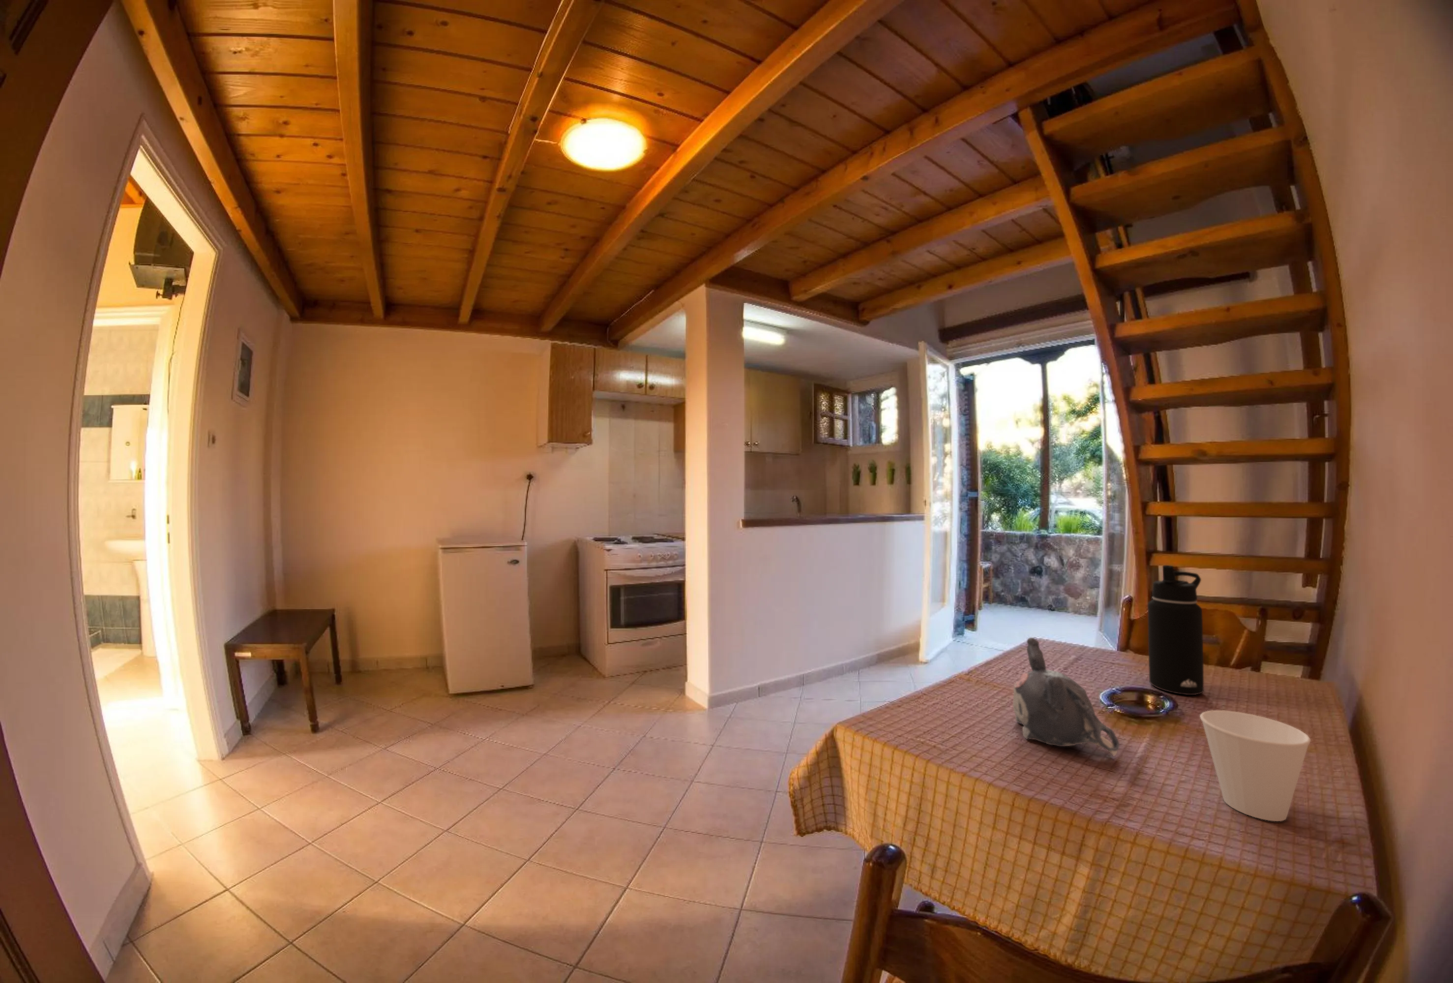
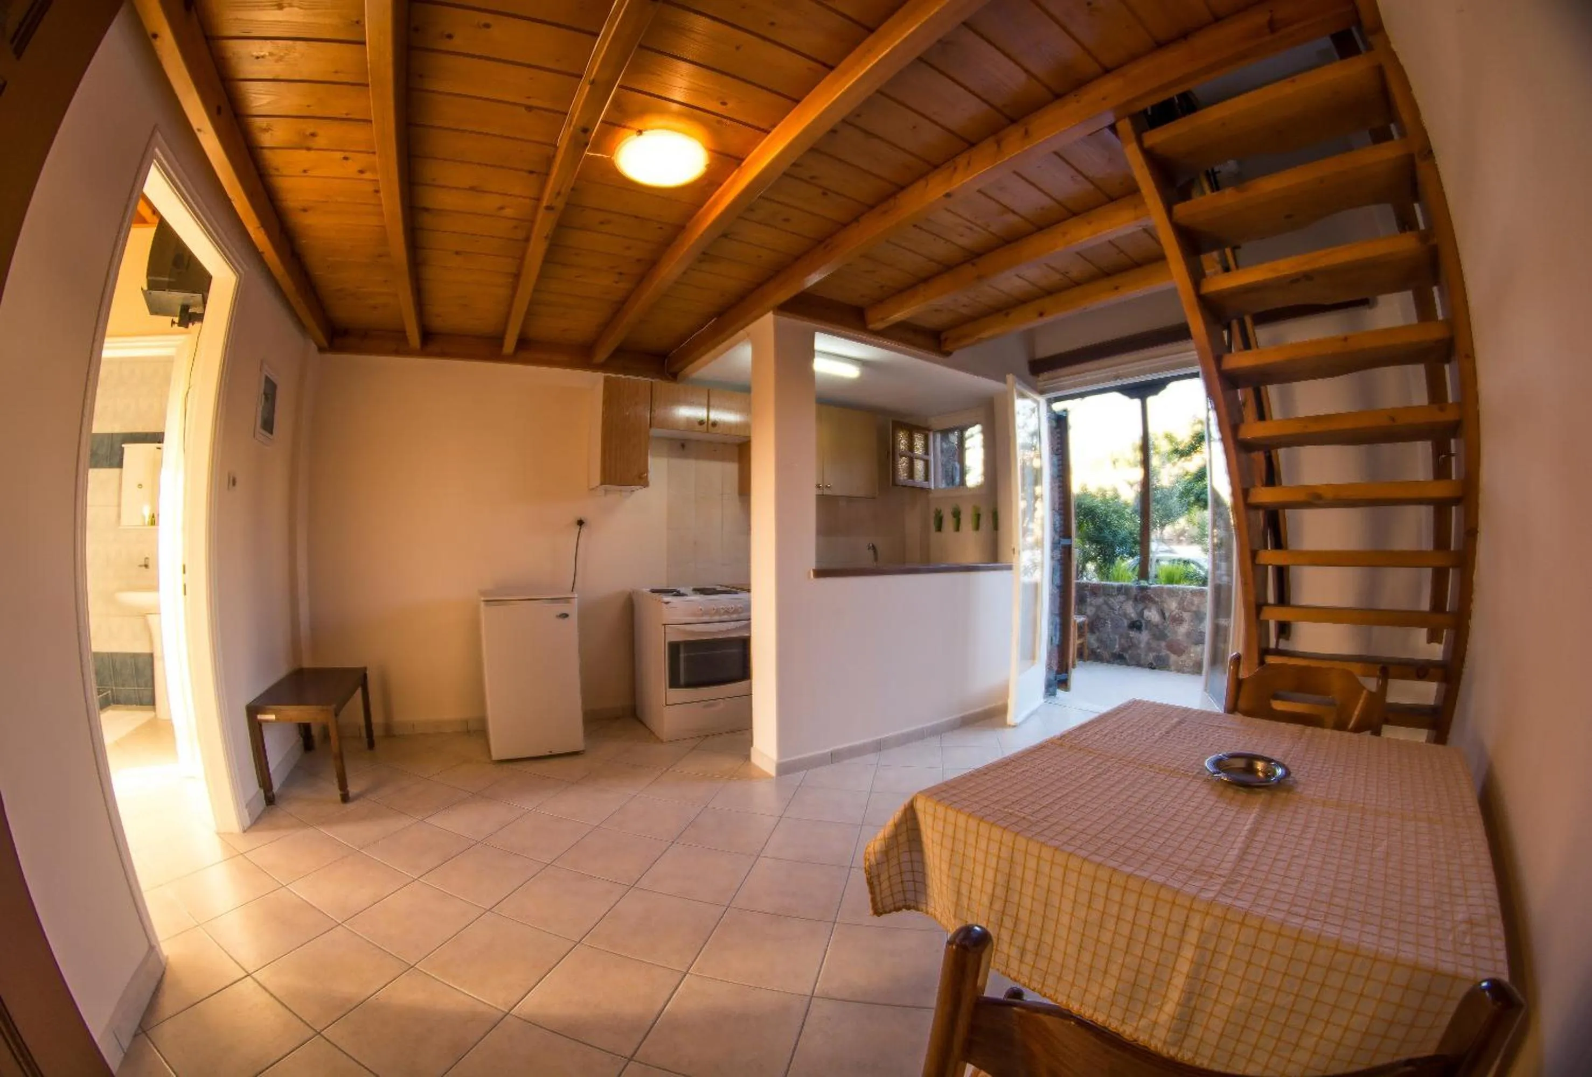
- cup [1199,710,1311,822]
- teapot [1013,637,1120,757]
- water bottle [1148,565,1204,696]
